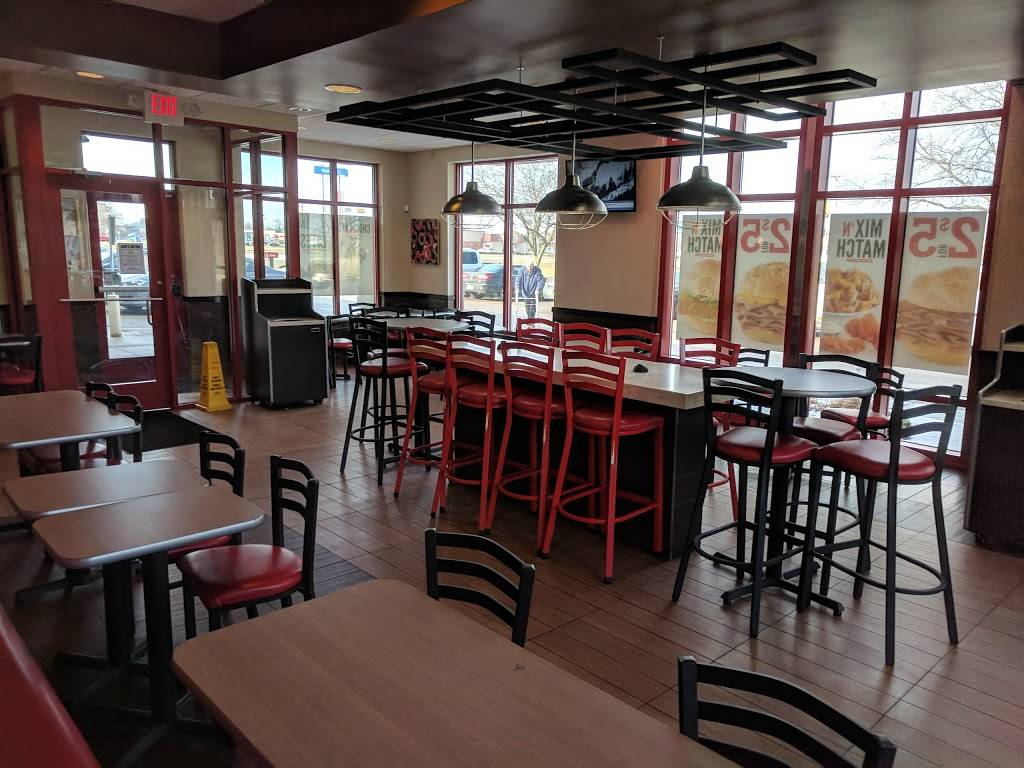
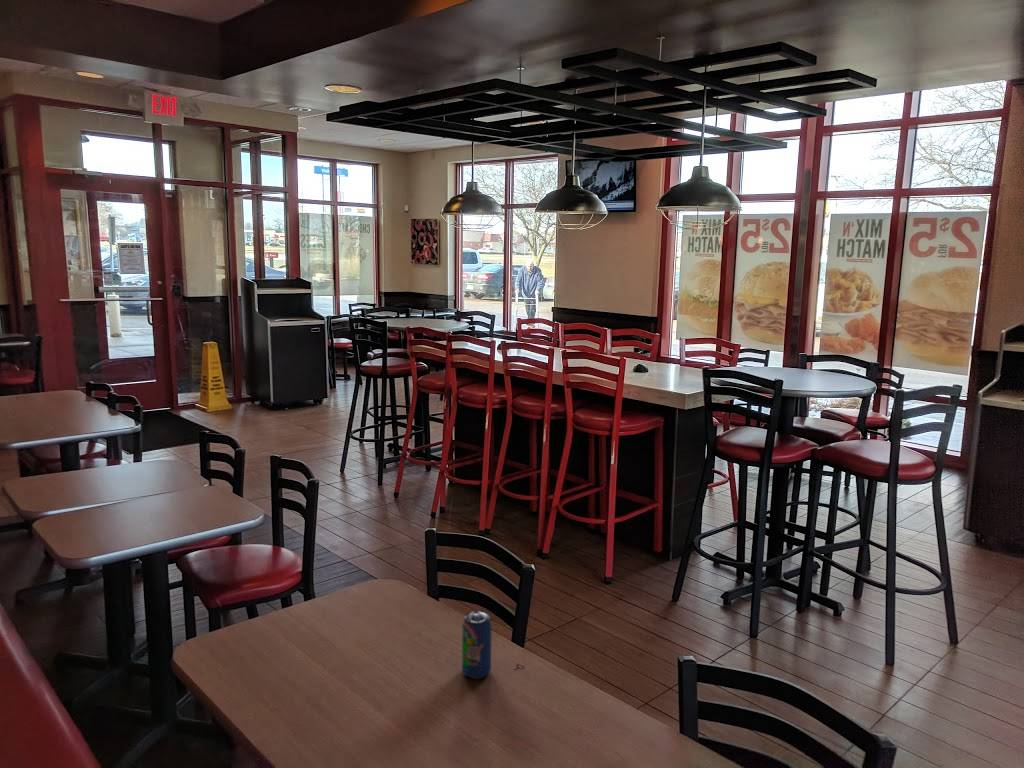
+ beverage can [461,610,493,679]
